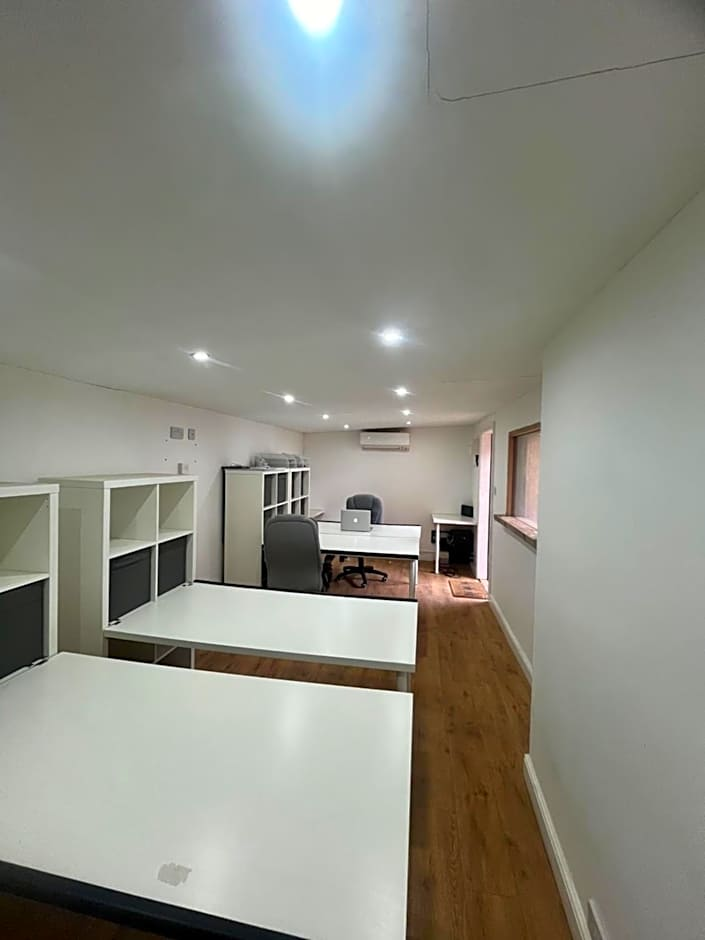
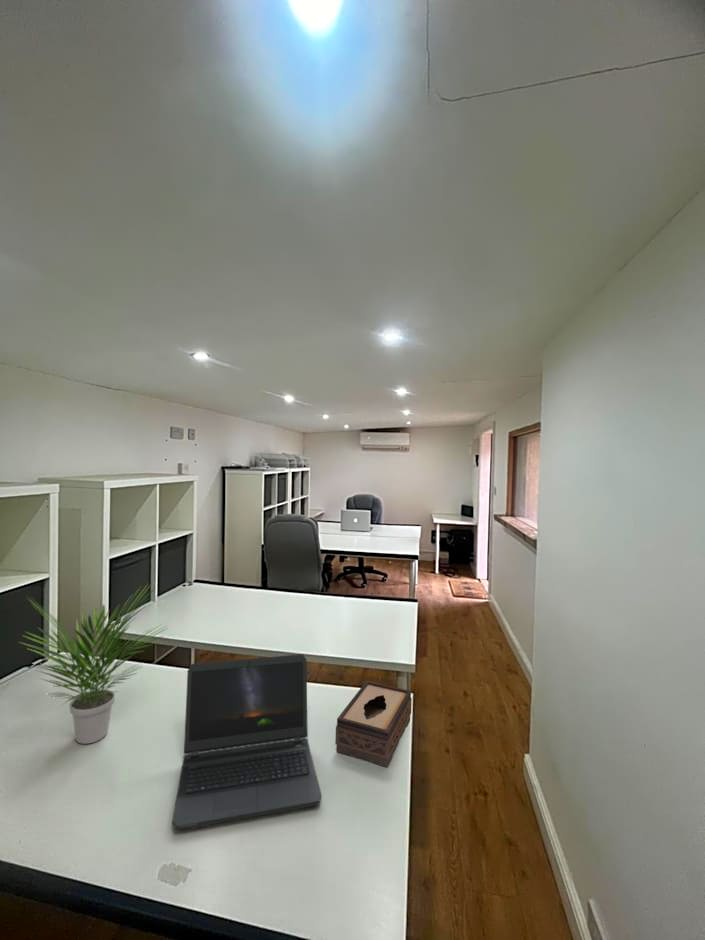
+ tissue box [334,680,413,768]
+ potted plant [19,582,168,745]
+ laptop computer [171,653,323,832]
